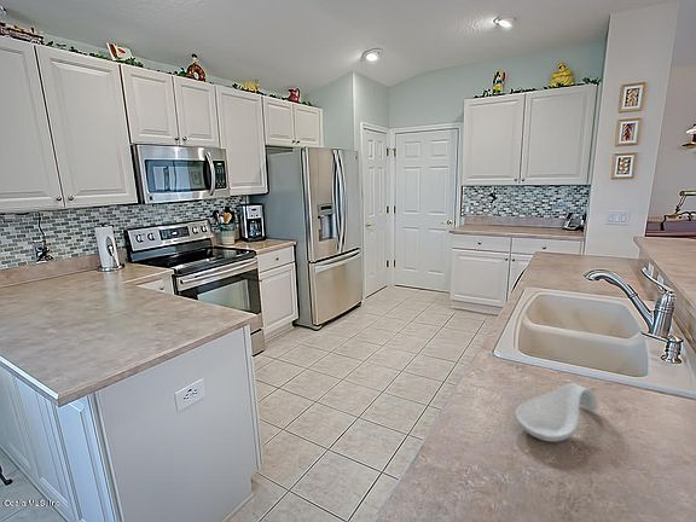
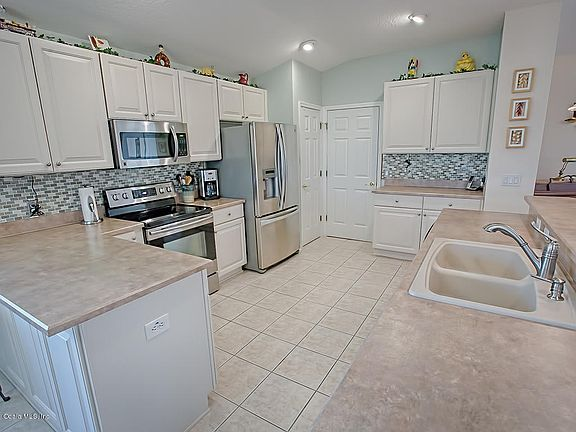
- spoon rest [514,382,598,442]
